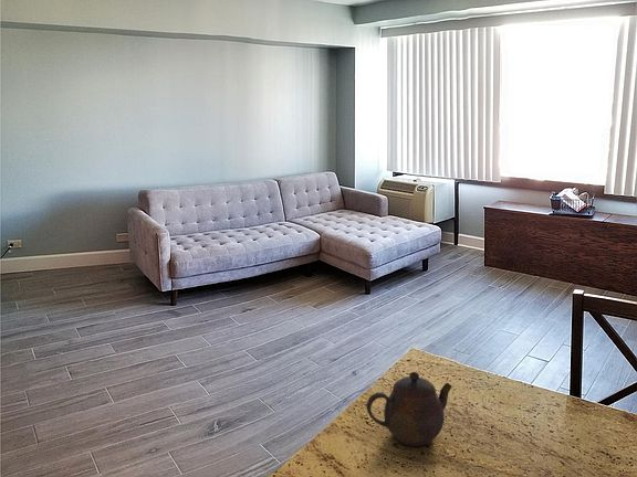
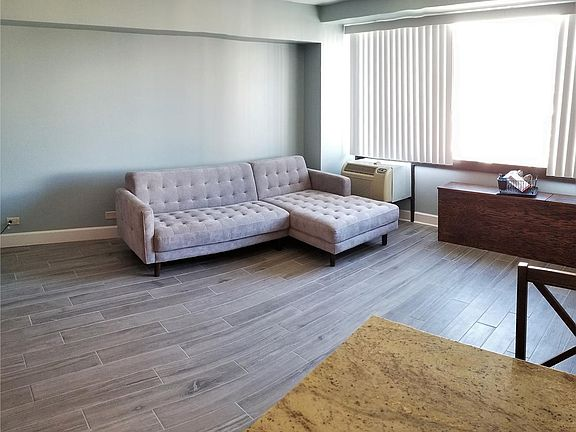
- teapot [366,371,453,447]
